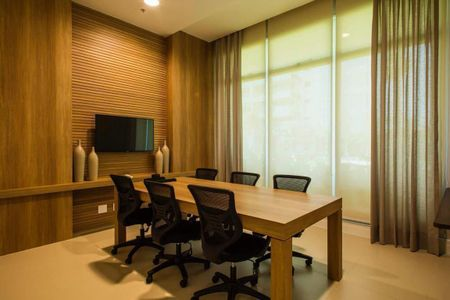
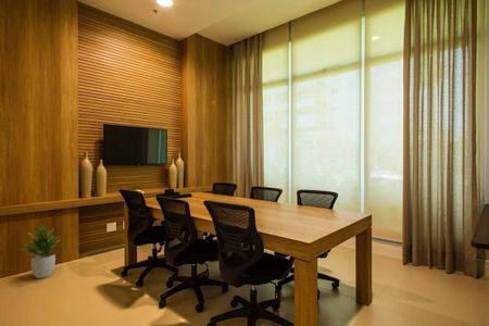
+ potted plant [20,221,61,279]
